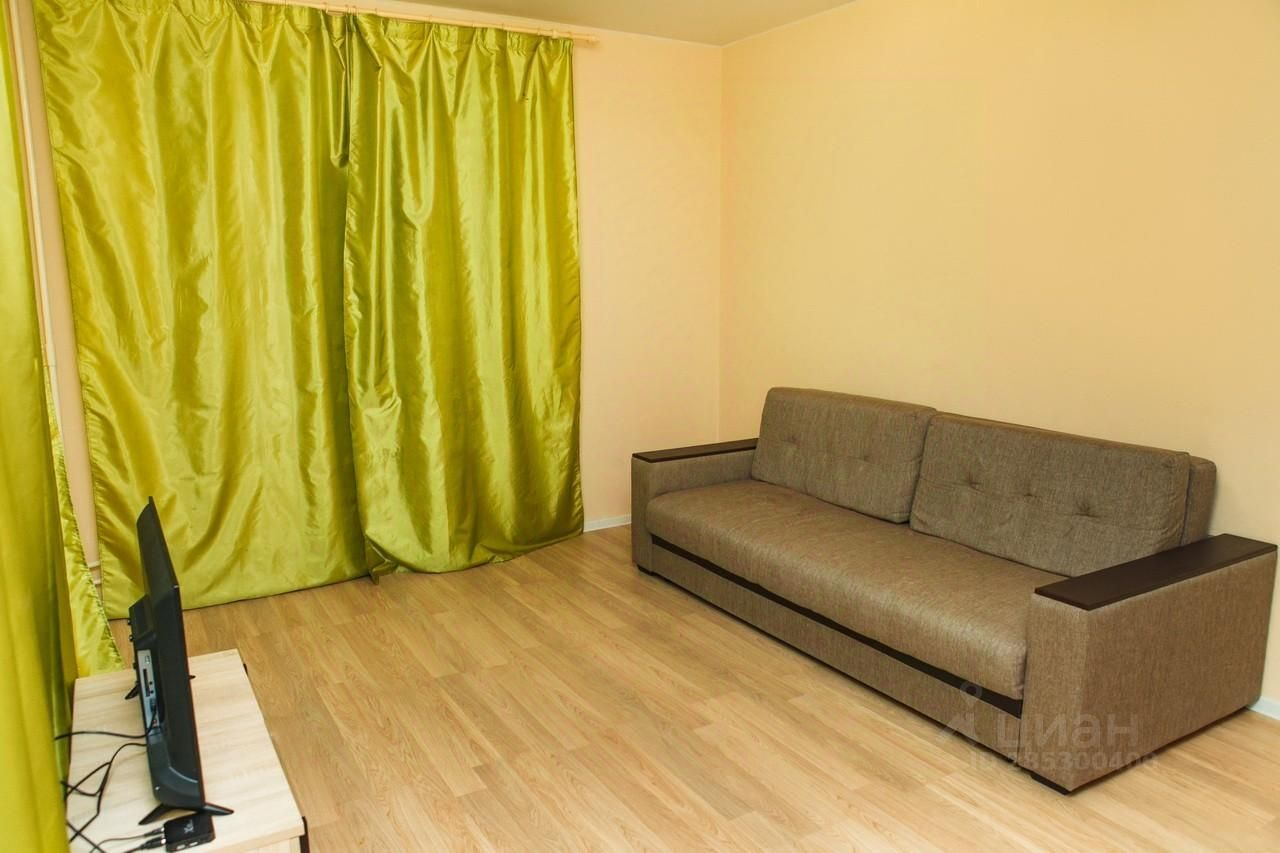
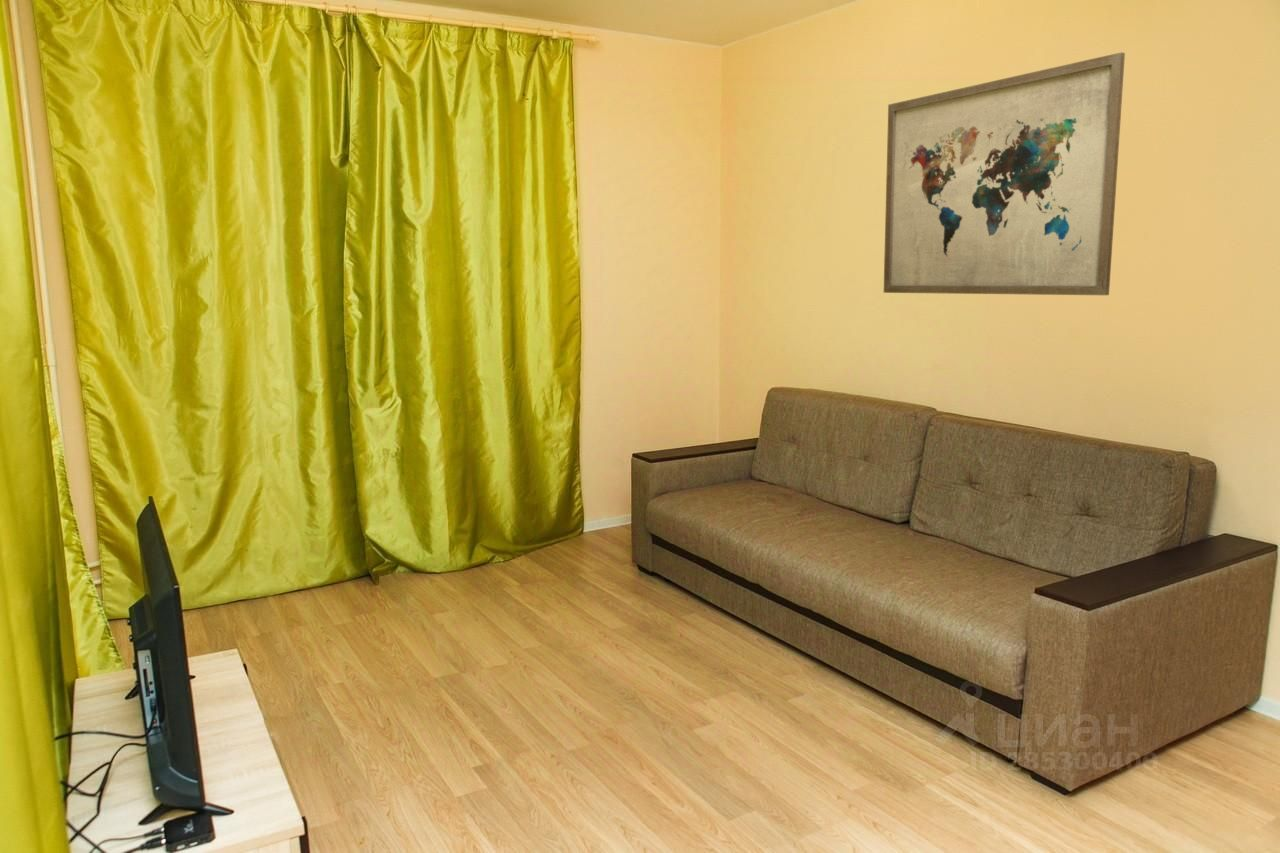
+ wall art [883,51,1126,296]
